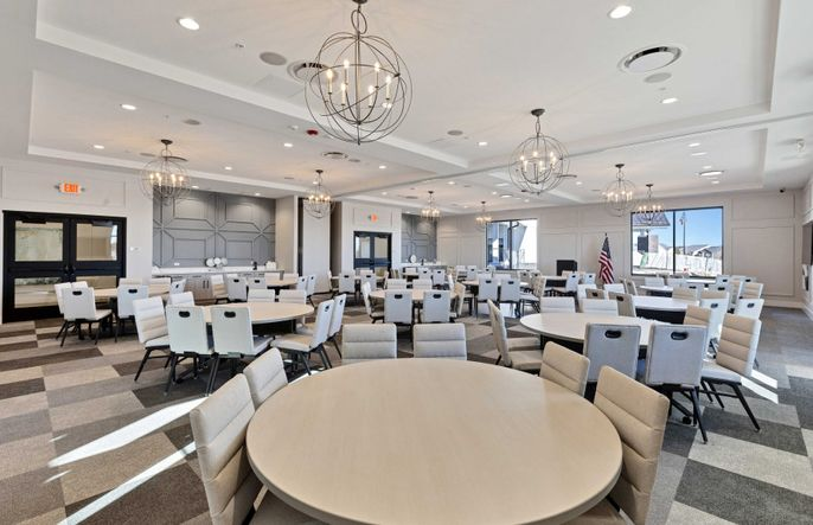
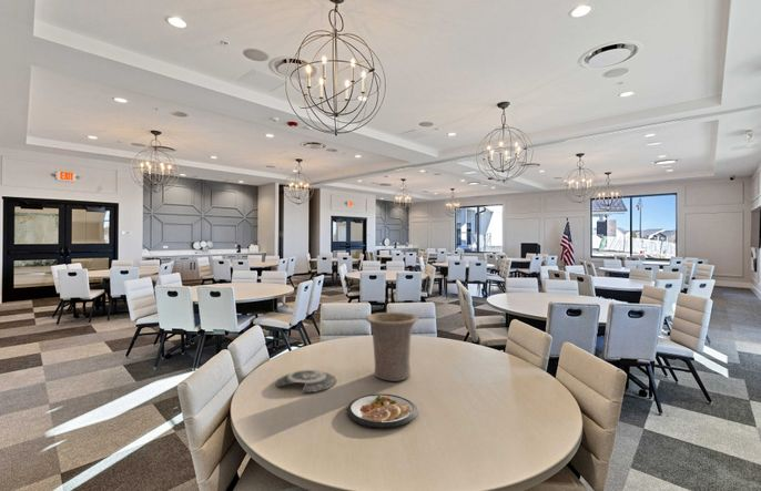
+ vase [364,311,419,382]
+ dish [346,393,419,429]
+ plate [275,369,337,393]
